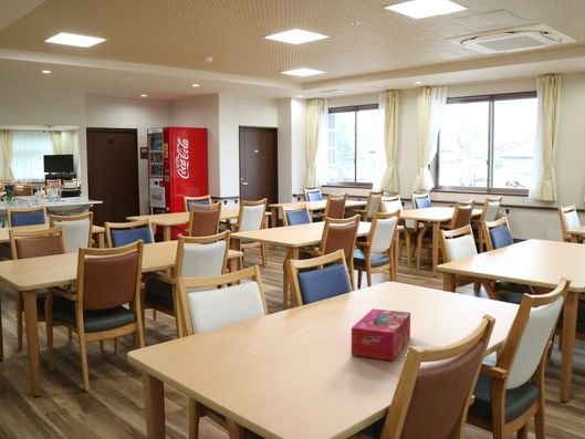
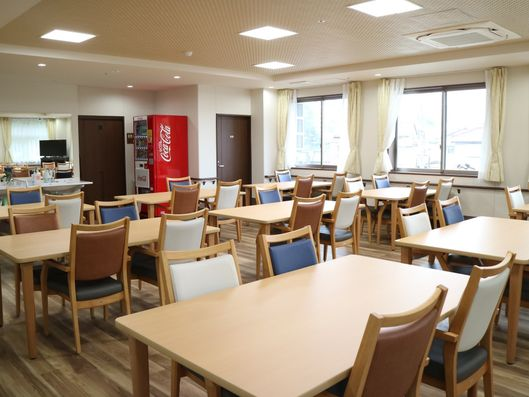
- tissue box [351,307,411,362]
